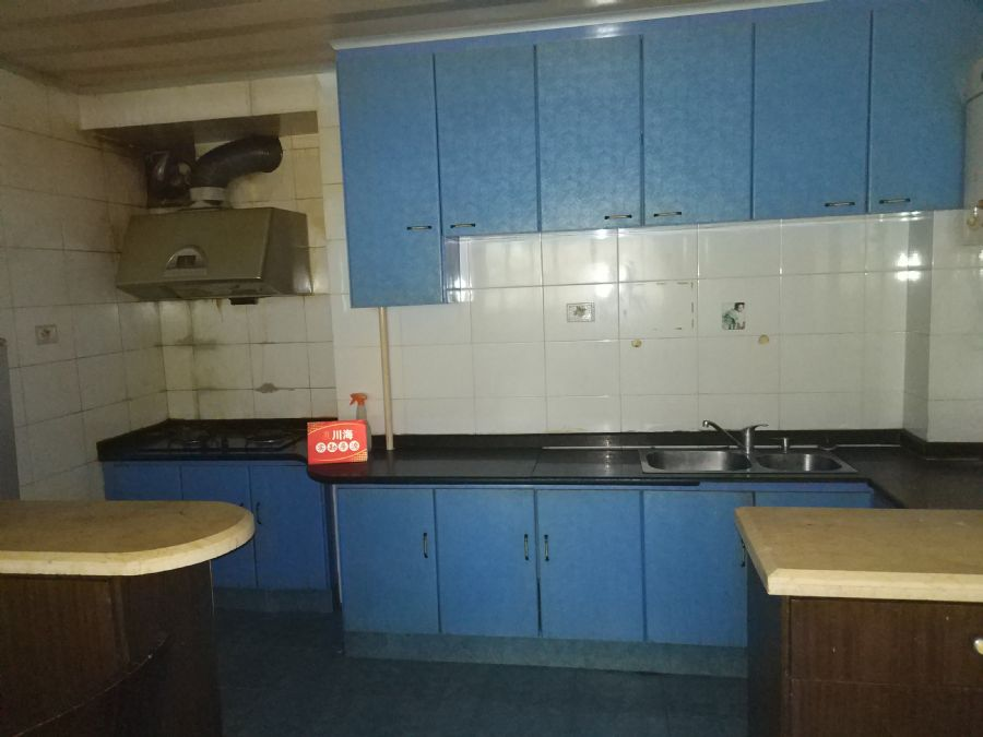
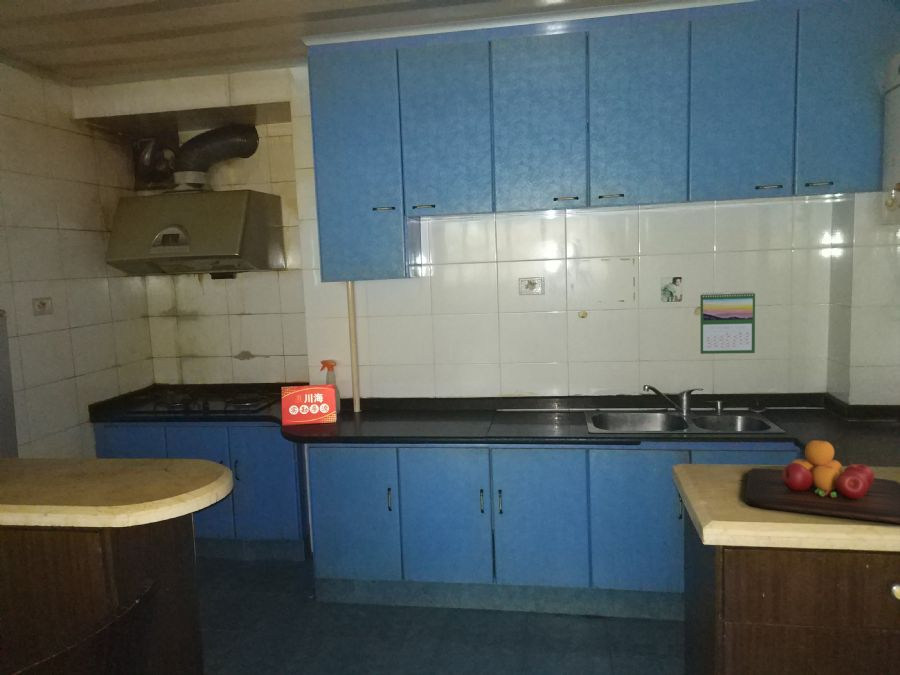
+ chopping board [744,440,900,525]
+ calendar [699,290,756,355]
